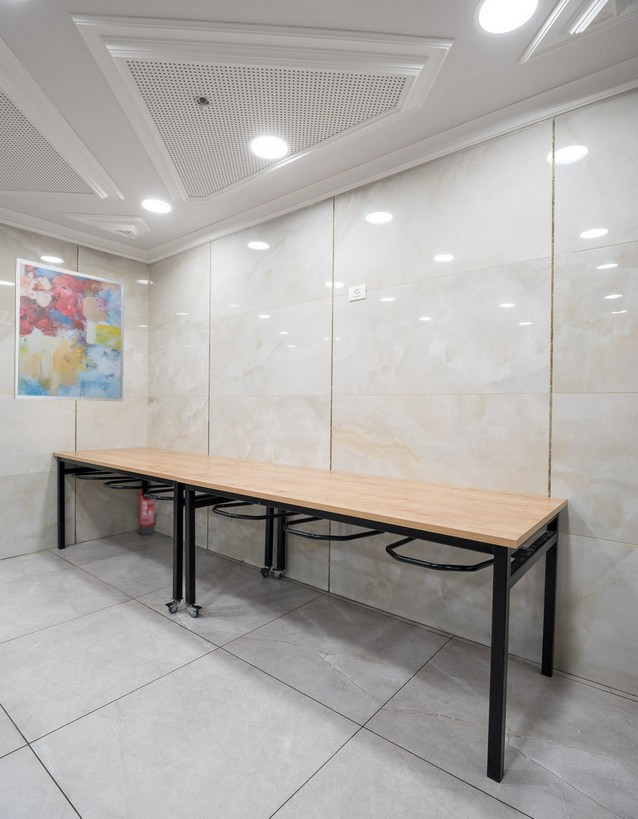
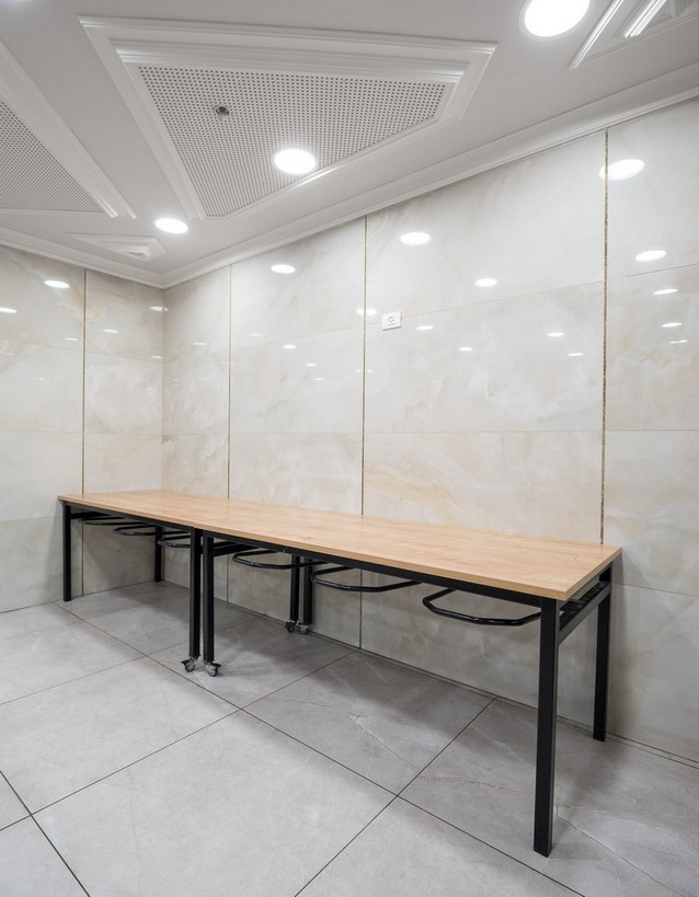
- wall art [13,257,126,402]
- fire extinguisher [138,490,157,535]
